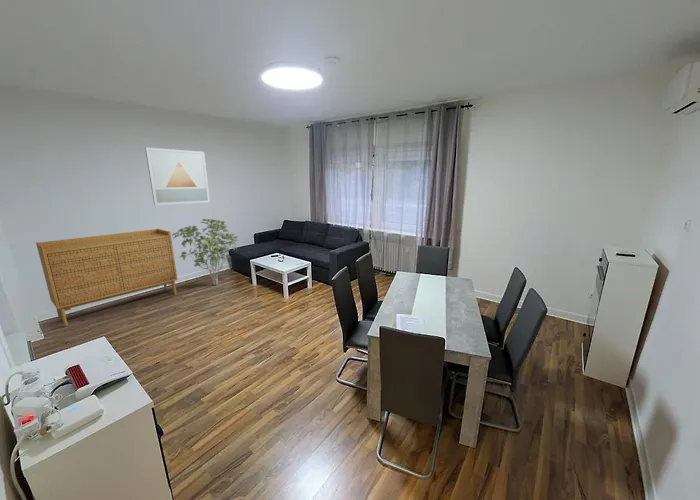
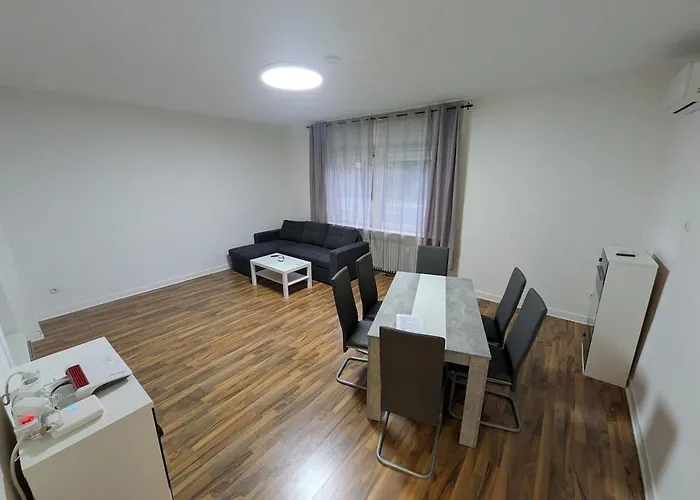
- shrub [171,218,239,286]
- wall art [144,147,211,206]
- sideboard [35,228,178,327]
